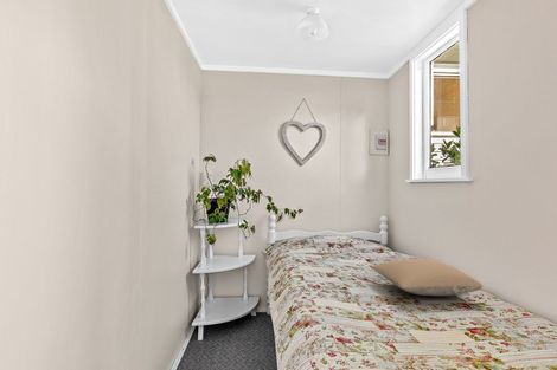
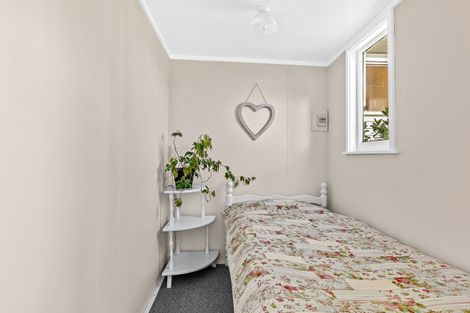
- pillow [370,258,484,297]
